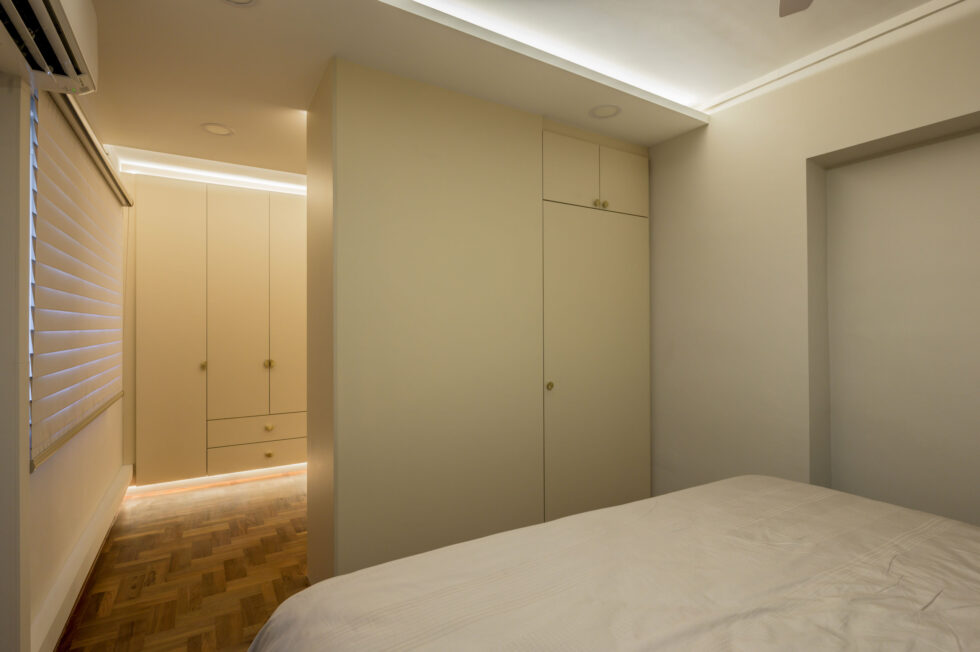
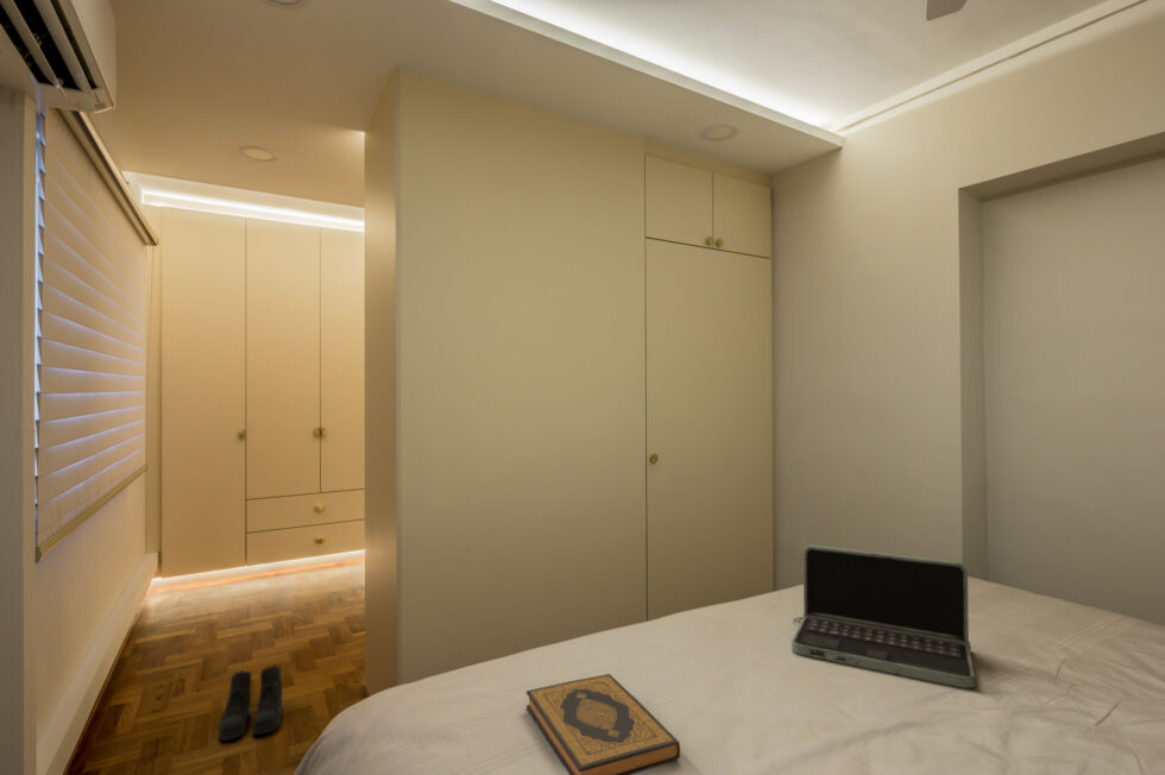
+ hardback book [525,673,681,775]
+ laptop [791,543,976,689]
+ boots [218,664,284,742]
